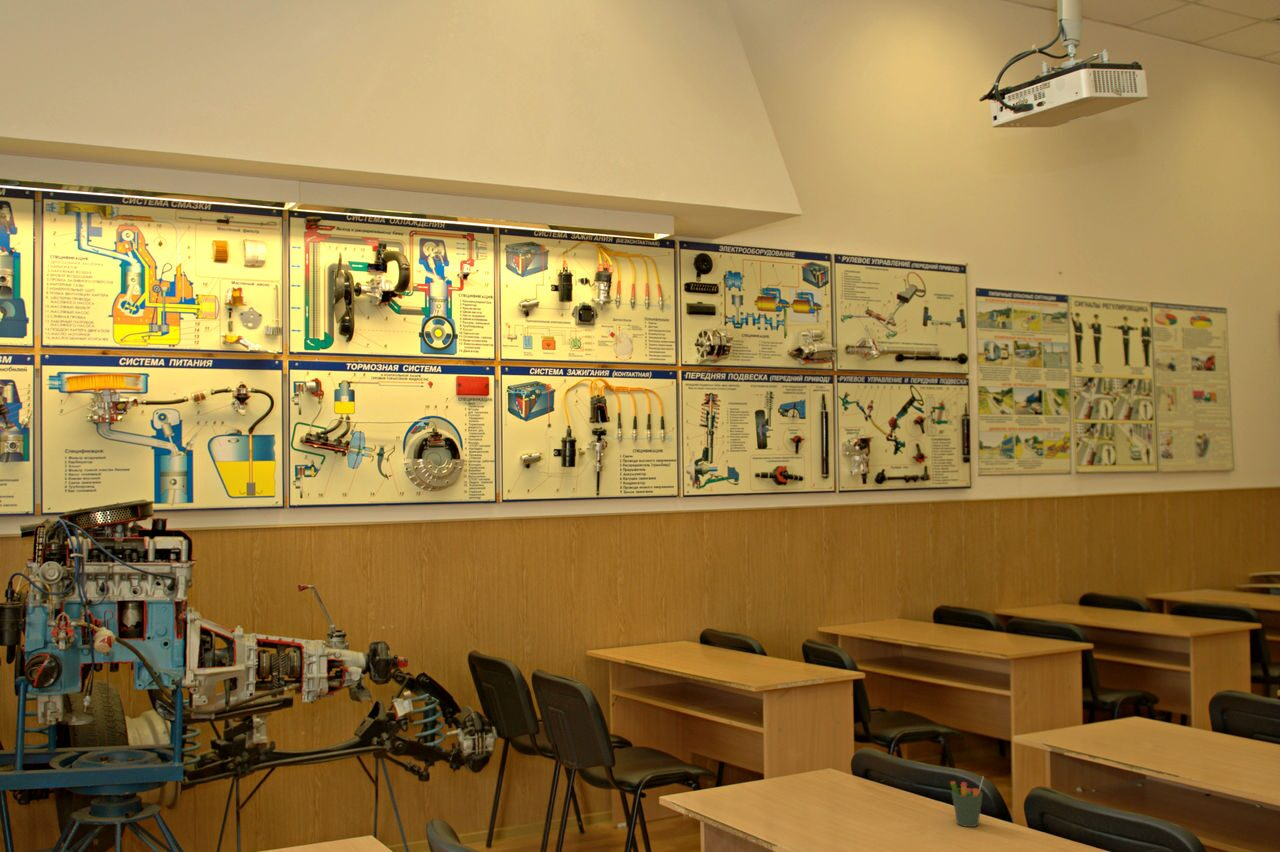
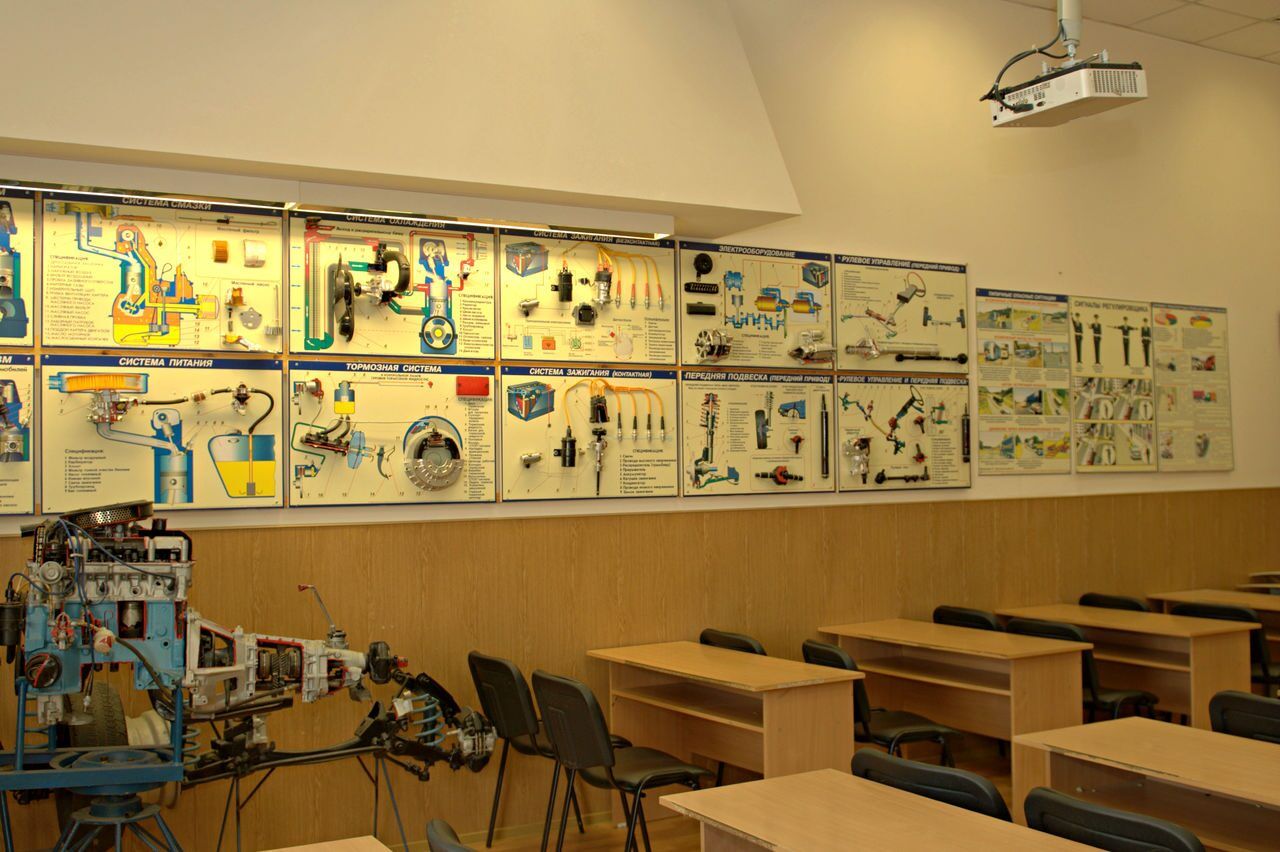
- pen holder [949,775,985,828]
